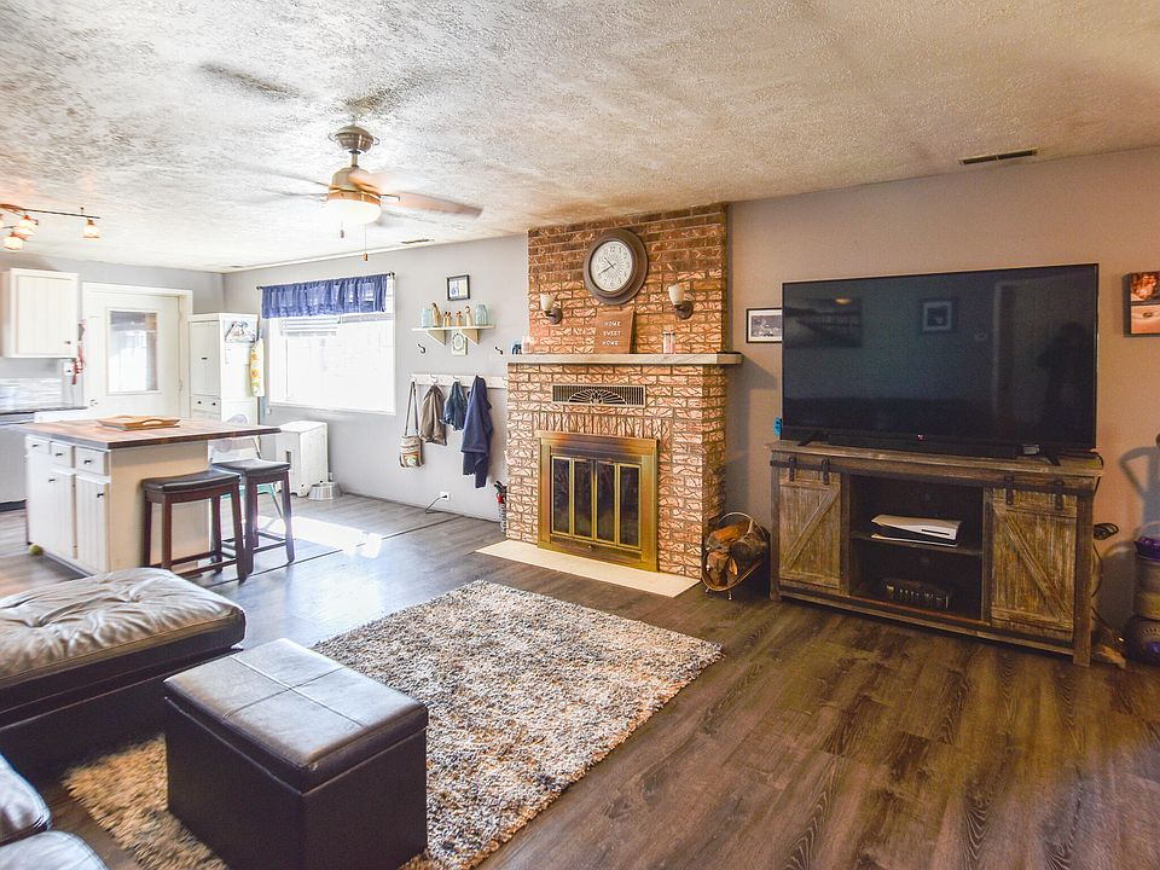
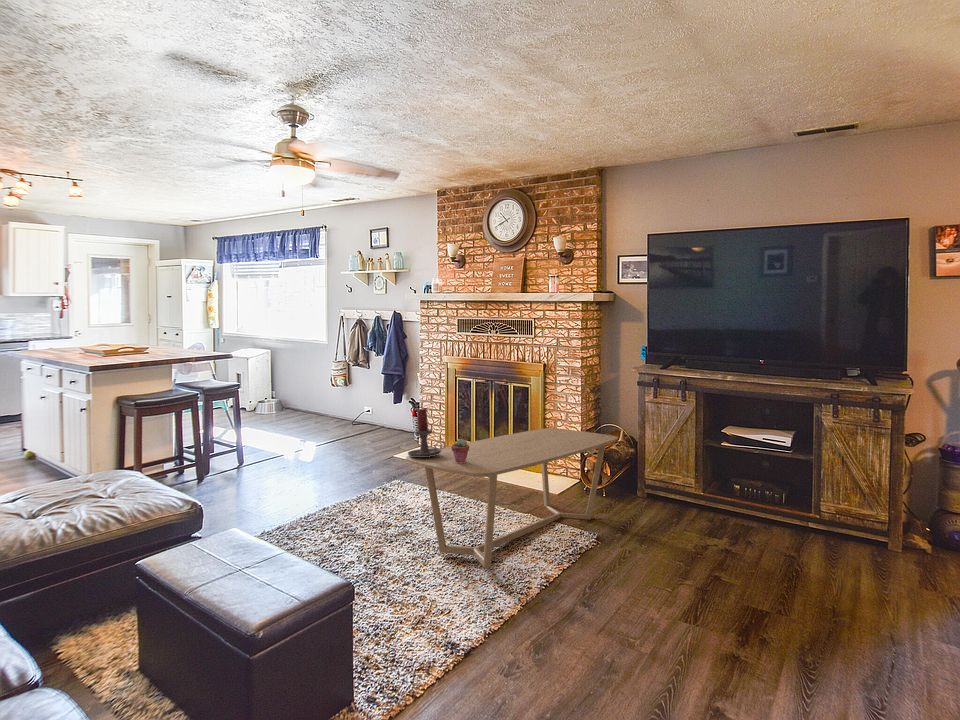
+ coffee table [404,427,619,569]
+ candle holder [407,407,447,457]
+ potted succulent [451,438,469,463]
